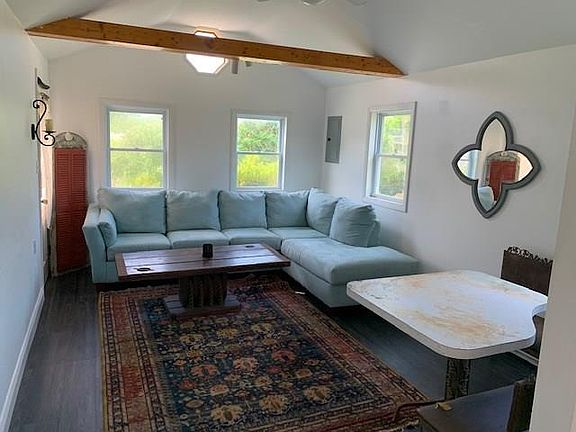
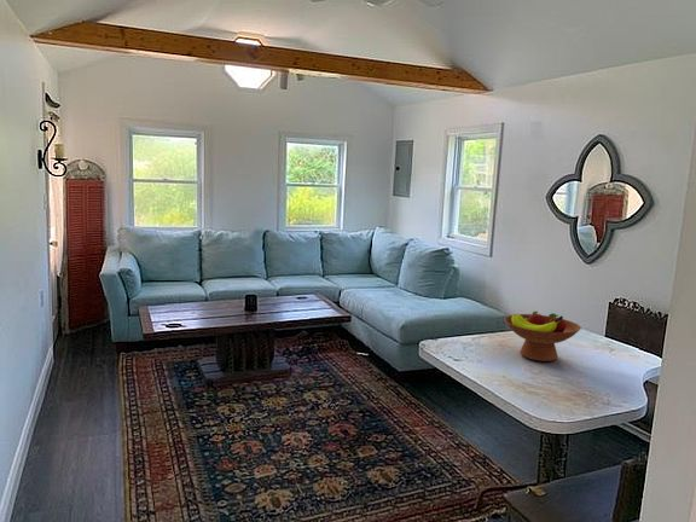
+ fruit bowl [503,309,582,362]
